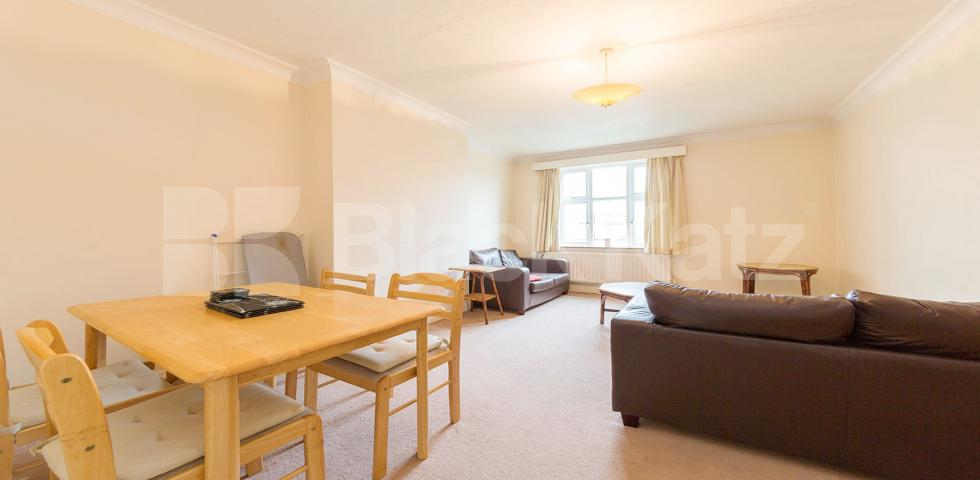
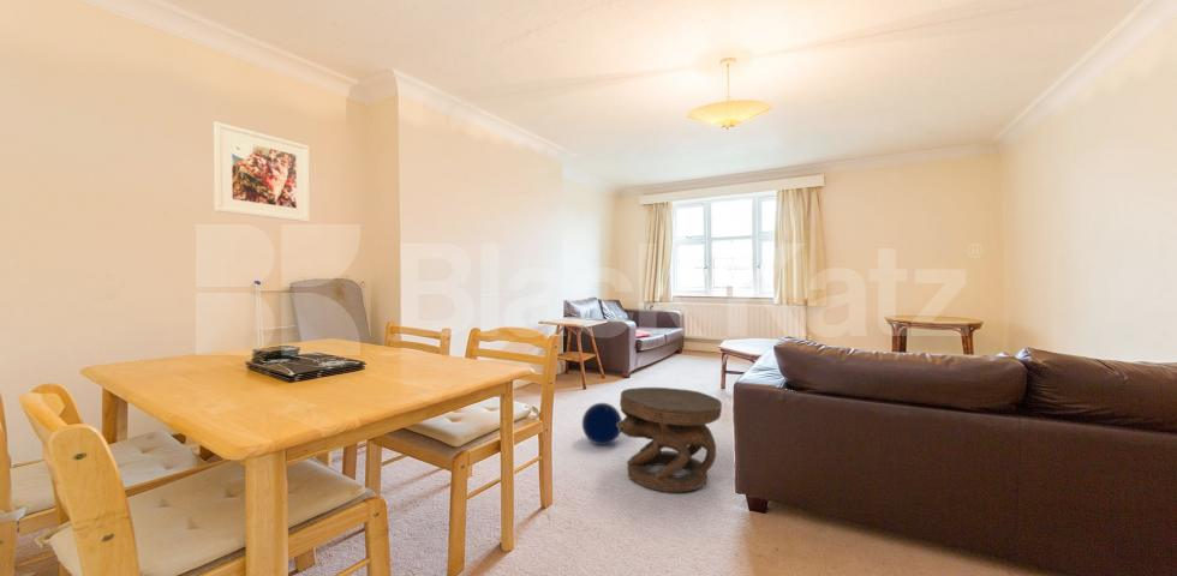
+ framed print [213,121,311,223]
+ ball [581,402,623,446]
+ carved stool [617,386,723,493]
